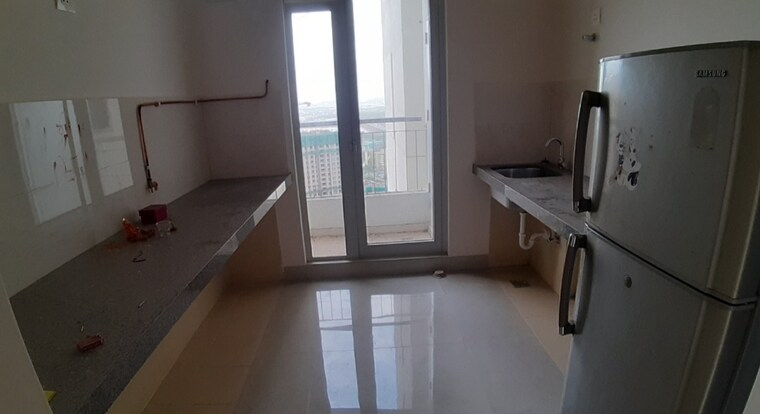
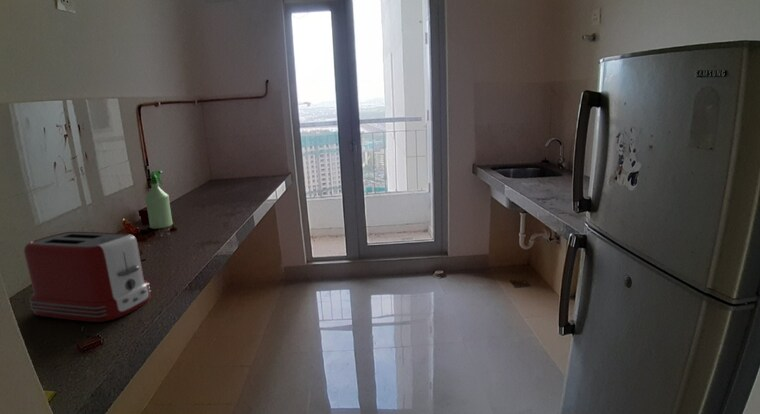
+ spray bottle [144,170,174,230]
+ toaster [23,231,152,323]
